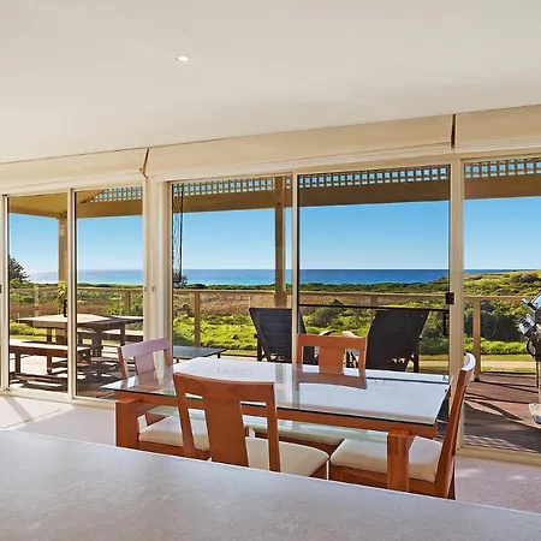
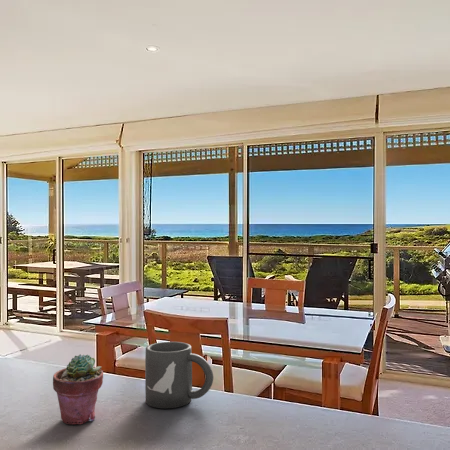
+ mug [144,341,214,409]
+ potted succulent [52,353,104,425]
